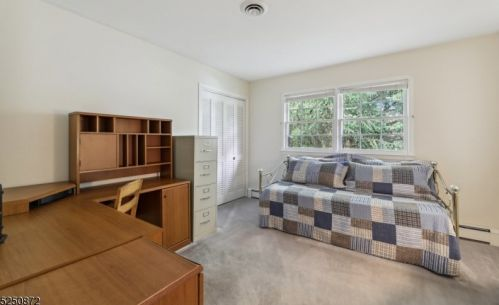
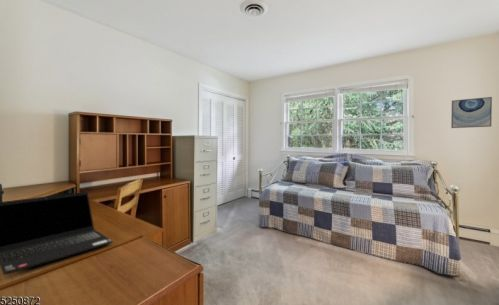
+ wall art [450,96,493,129]
+ laptop computer [0,191,114,275]
